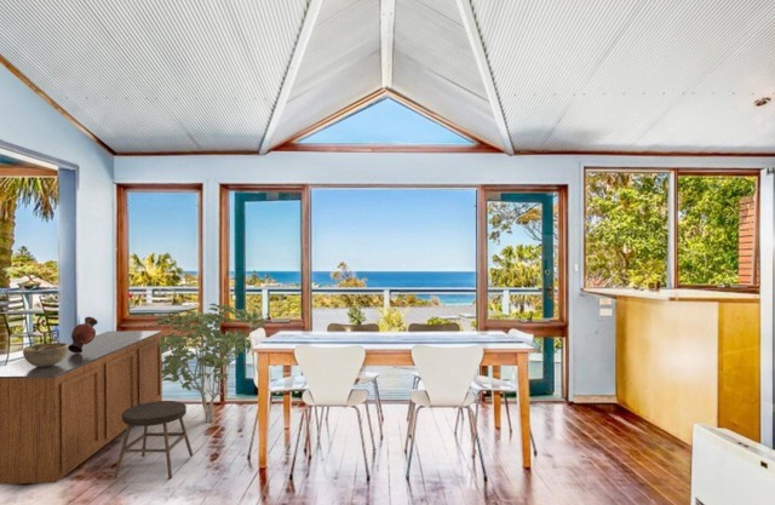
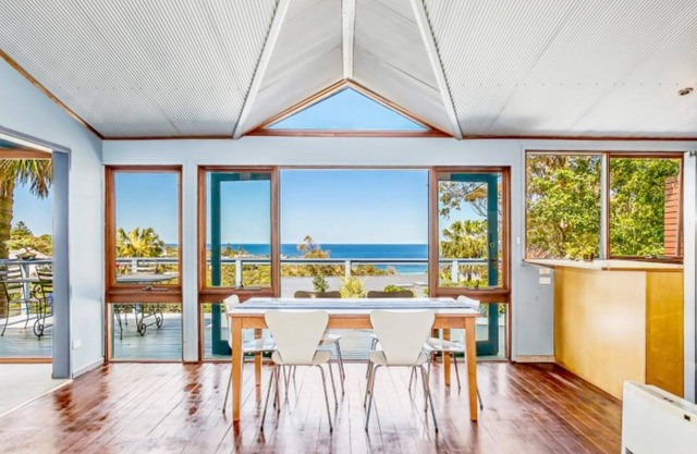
- sideboard [0,329,163,486]
- stool [111,400,194,480]
- vase [68,315,99,354]
- shrub [155,303,269,424]
- decorative bowl [22,342,68,367]
